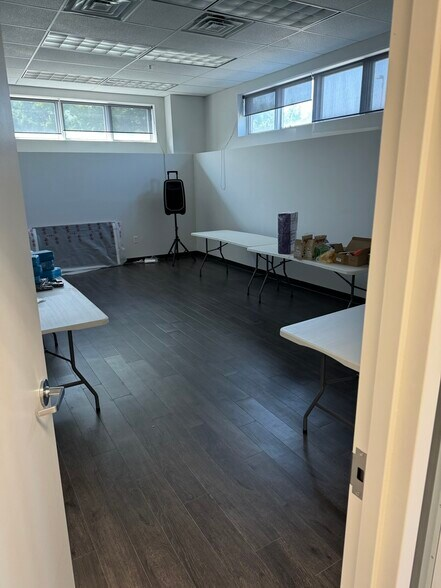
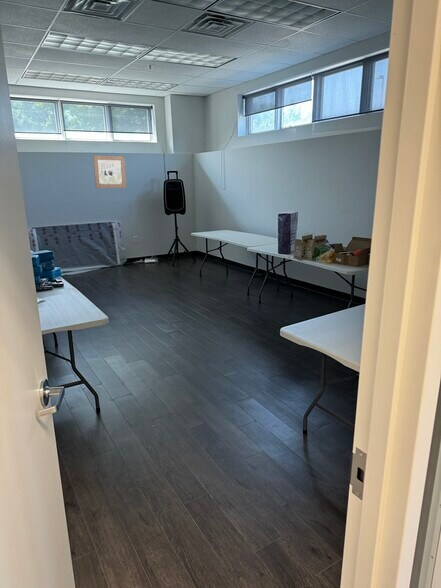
+ wall art [92,155,127,189]
